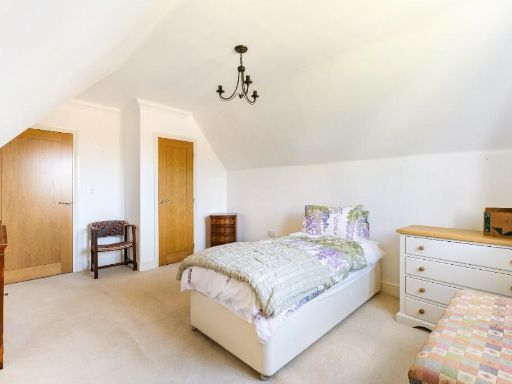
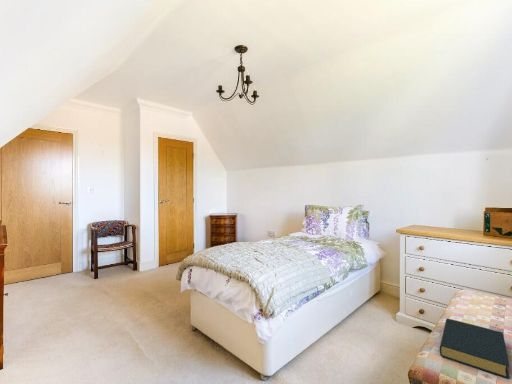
+ hardback book [439,318,510,379]
